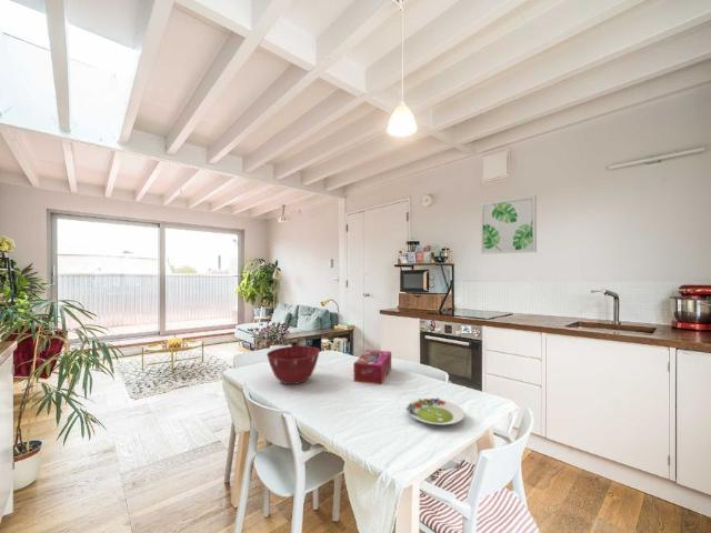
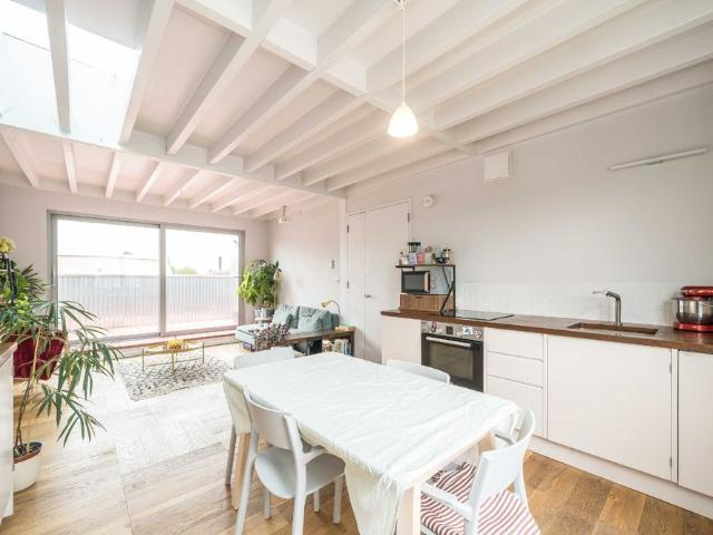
- wall art [480,194,538,255]
- tissue box [352,349,392,385]
- salad plate [404,396,465,425]
- mixing bowl [266,345,321,385]
